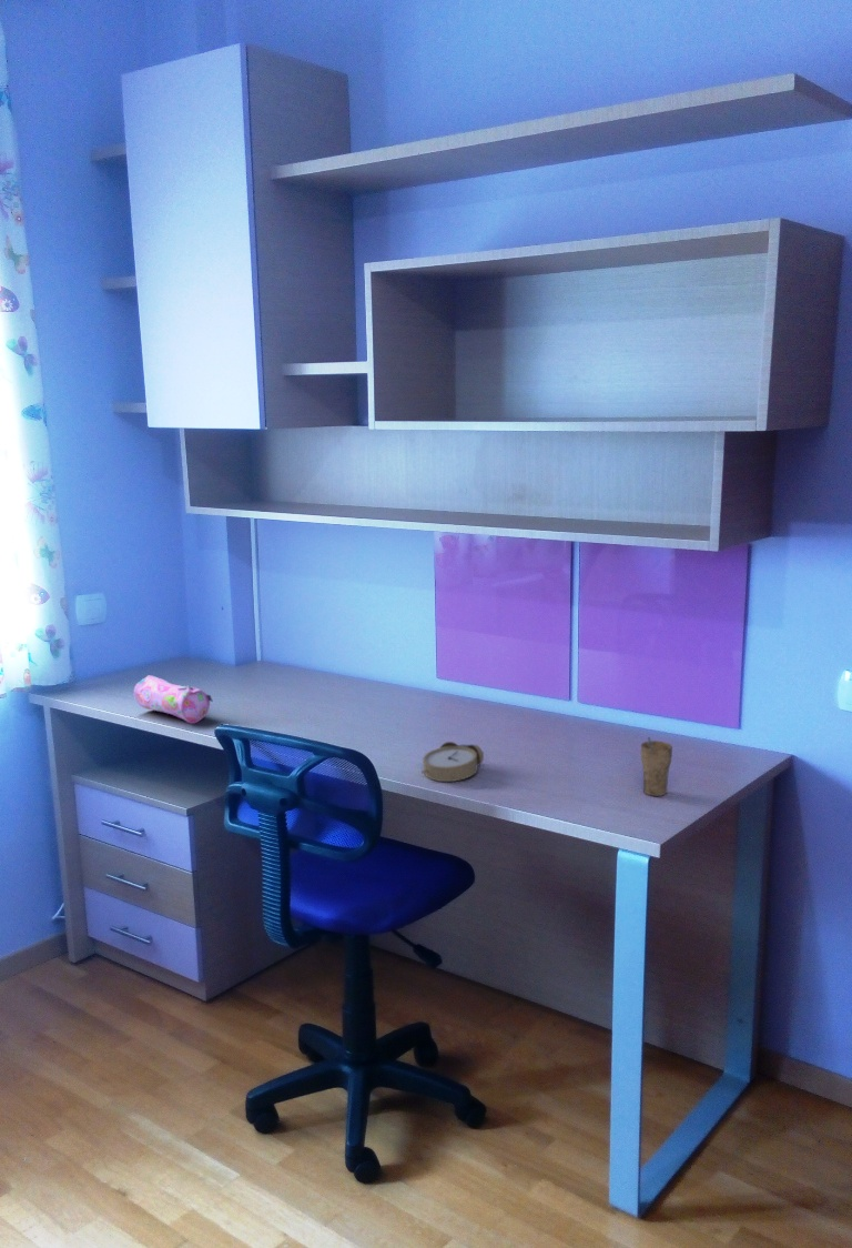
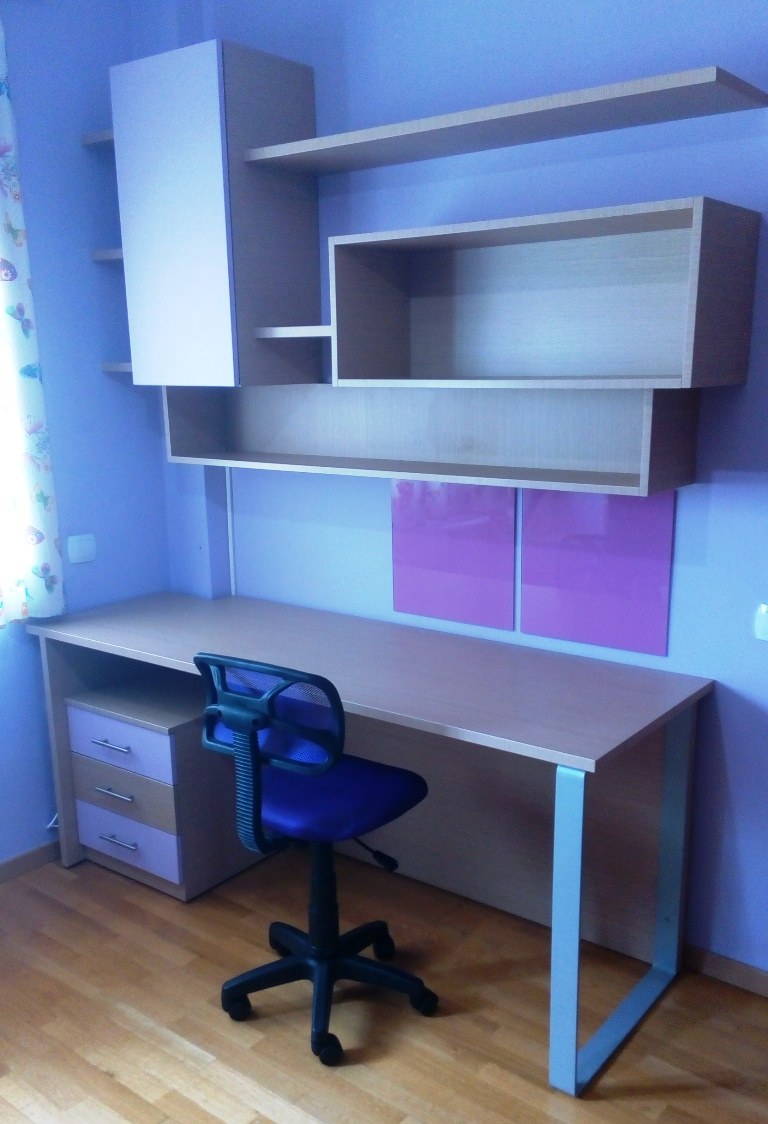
- alarm clock [420,741,485,783]
- pencil case [133,675,214,725]
- cup [640,736,673,797]
